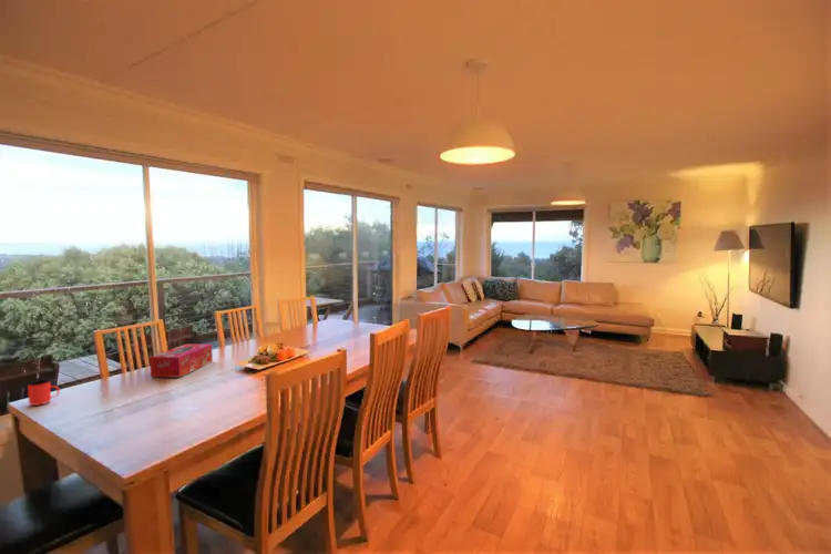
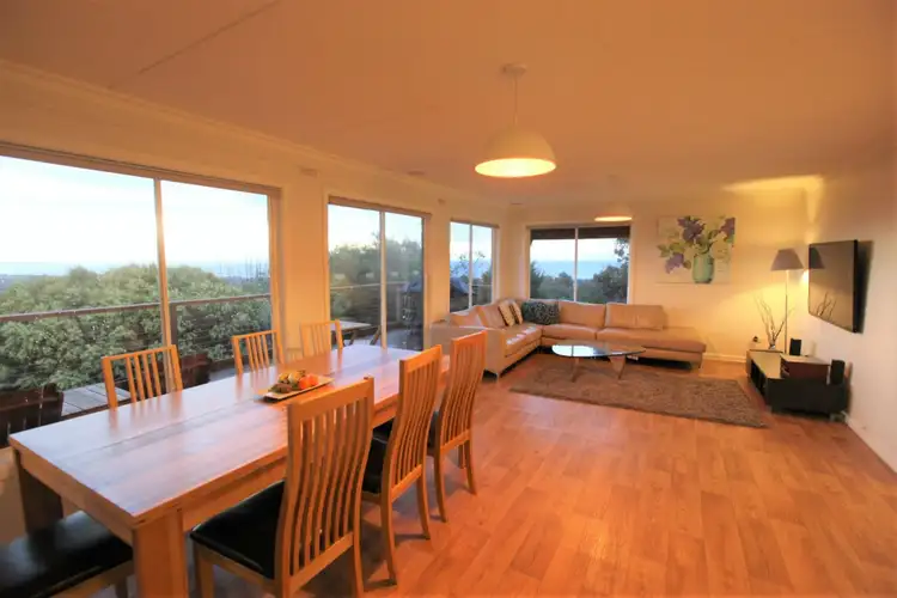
- cup [27,379,61,407]
- tissue box [148,343,214,379]
